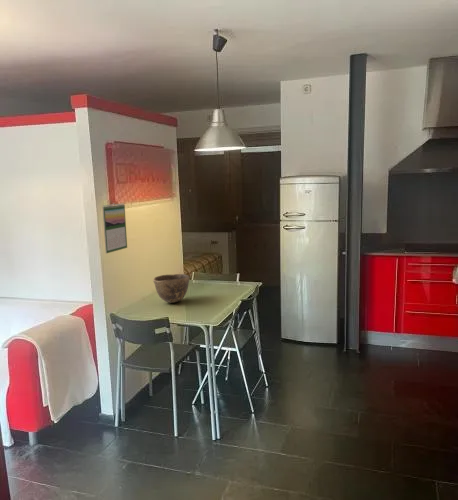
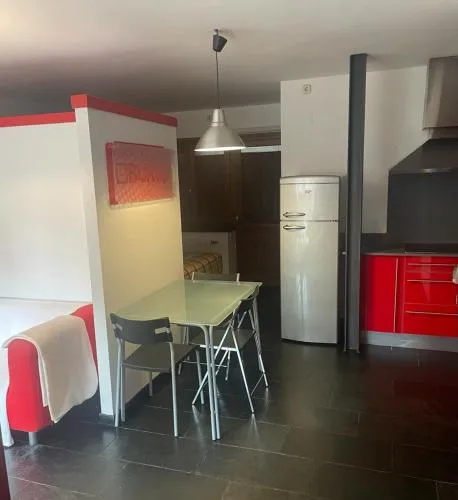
- bowl [152,273,191,304]
- calendar [102,203,128,254]
